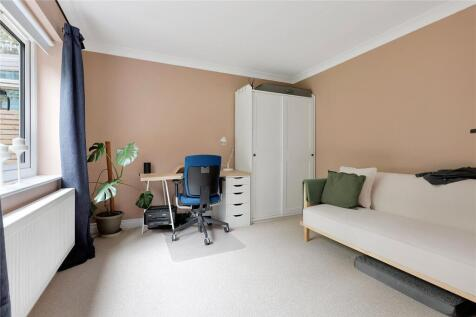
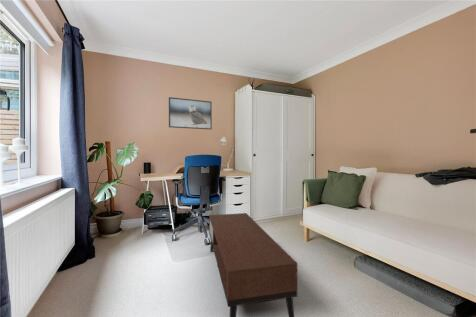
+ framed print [168,96,213,130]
+ coffee table [208,212,299,317]
